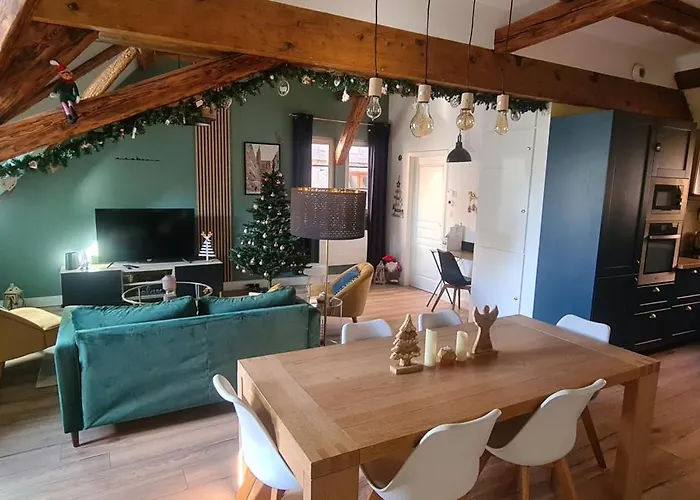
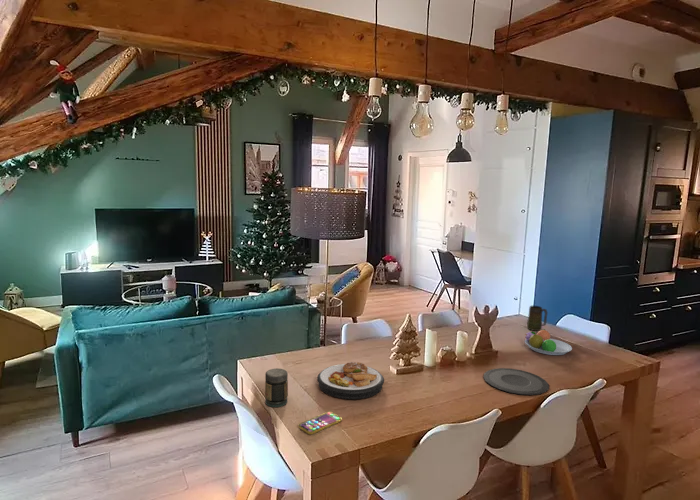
+ fruit bowl [524,328,573,356]
+ plate [482,367,550,396]
+ mug [526,305,549,332]
+ jar [264,367,289,408]
+ plate [316,361,385,400]
+ smartphone [298,411,343,435]
